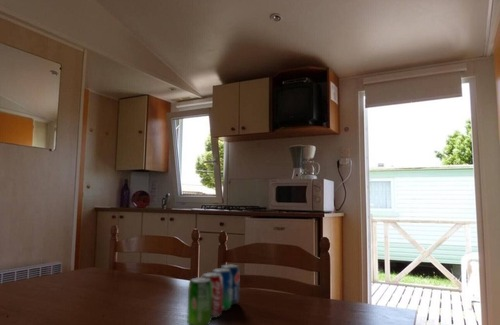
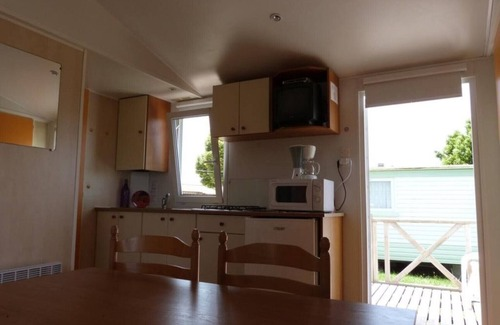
- soda can [186,263,240,325]
